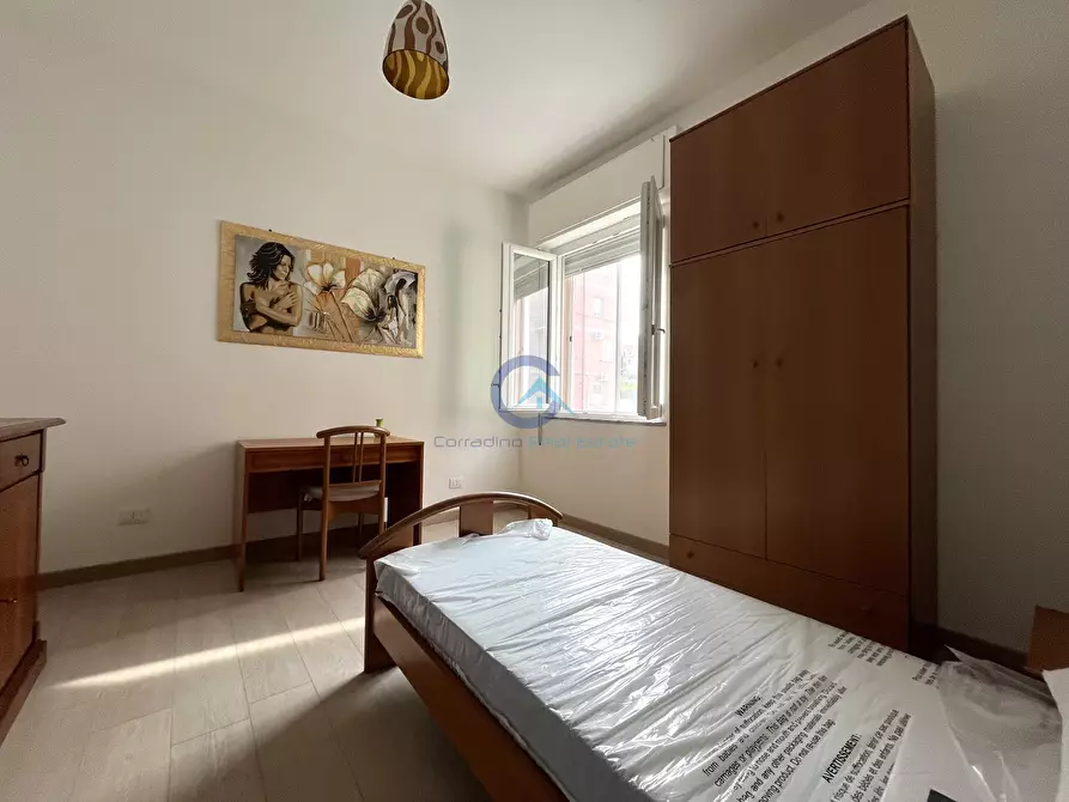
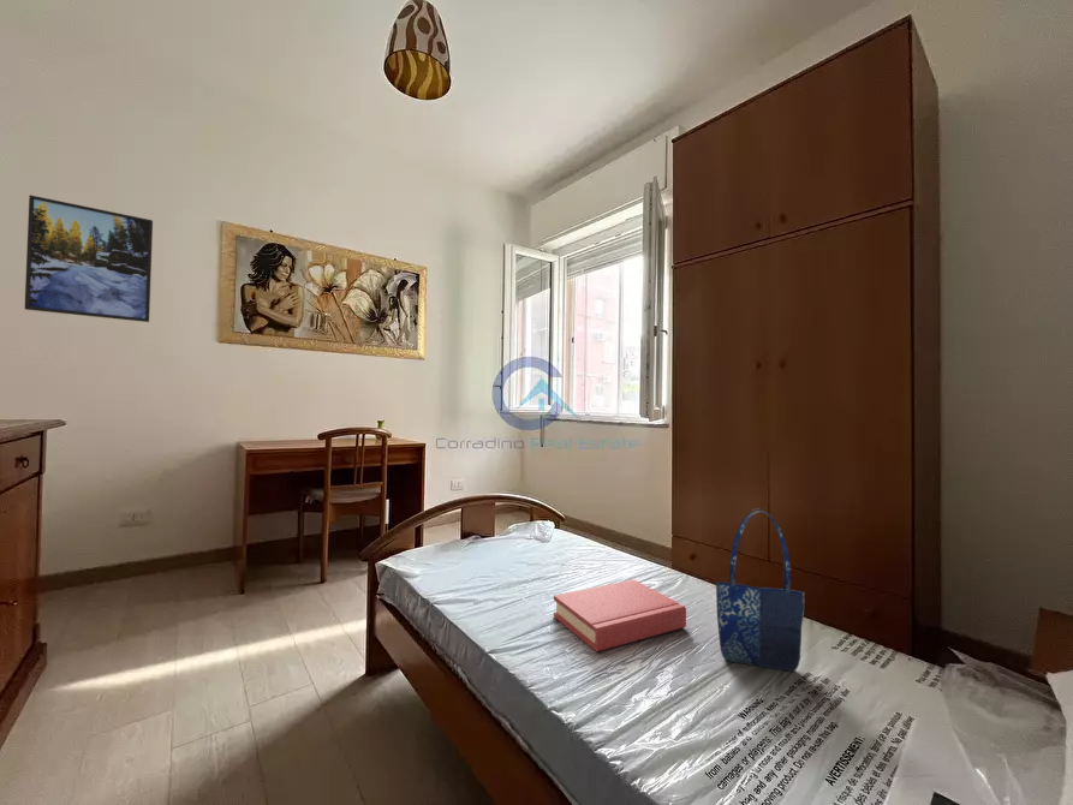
+ shopping bag [715,507,806,673]
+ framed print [24,193,154,323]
+ hardback book [553,579,687,654]
